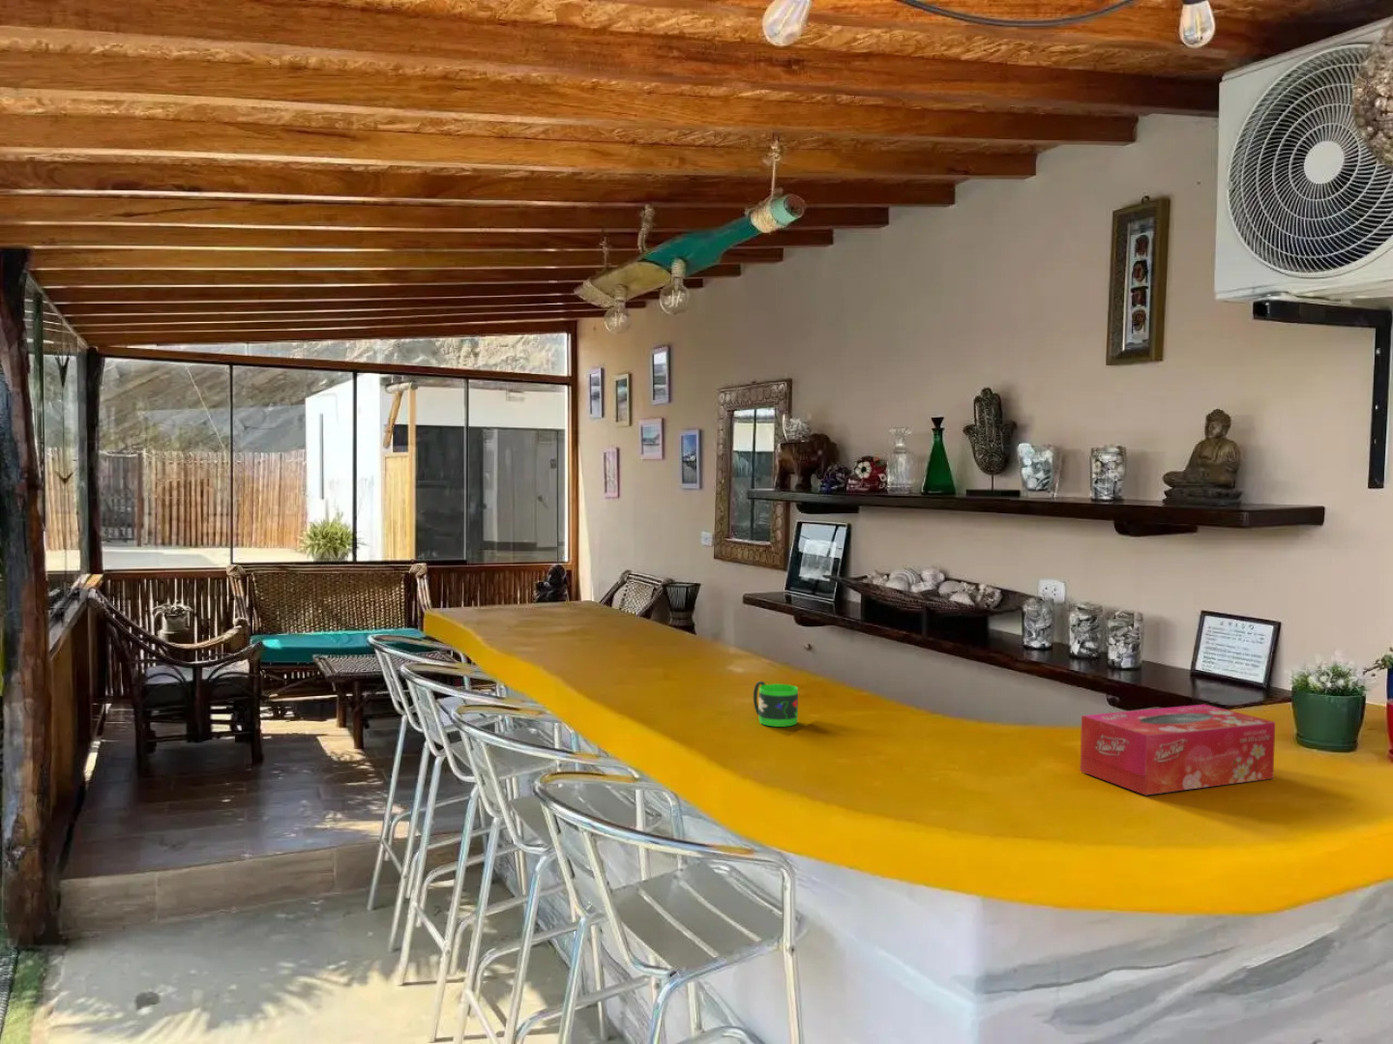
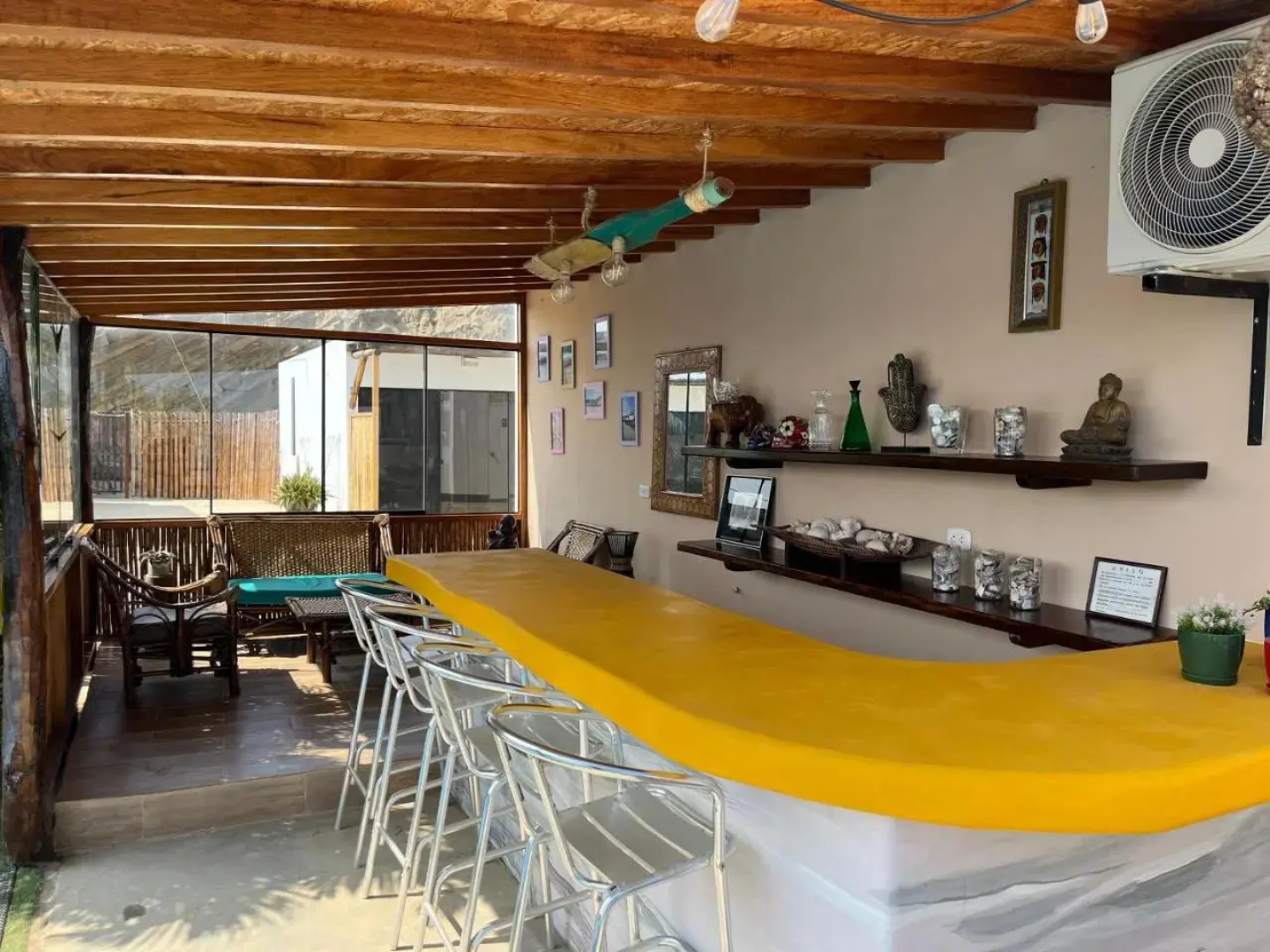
- mug [752,681,799,728]
- tissue box [1079,704,1276,795]
